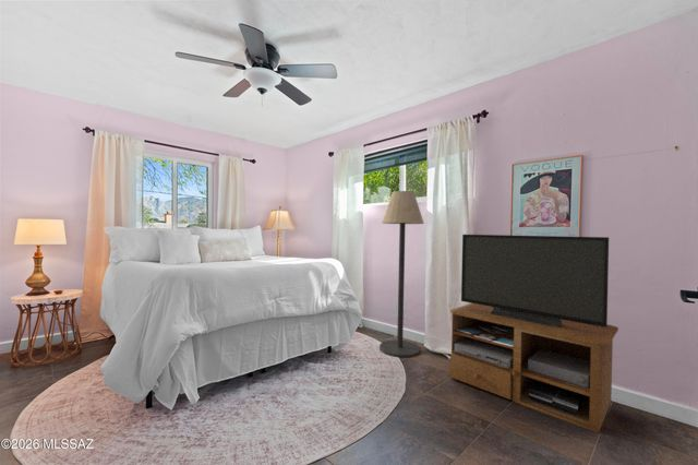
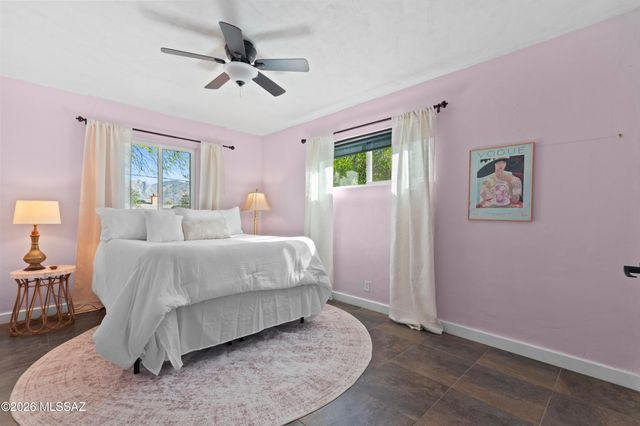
- floor lamp [378,190,425,358]
- tv stand [449,234,619,434]
